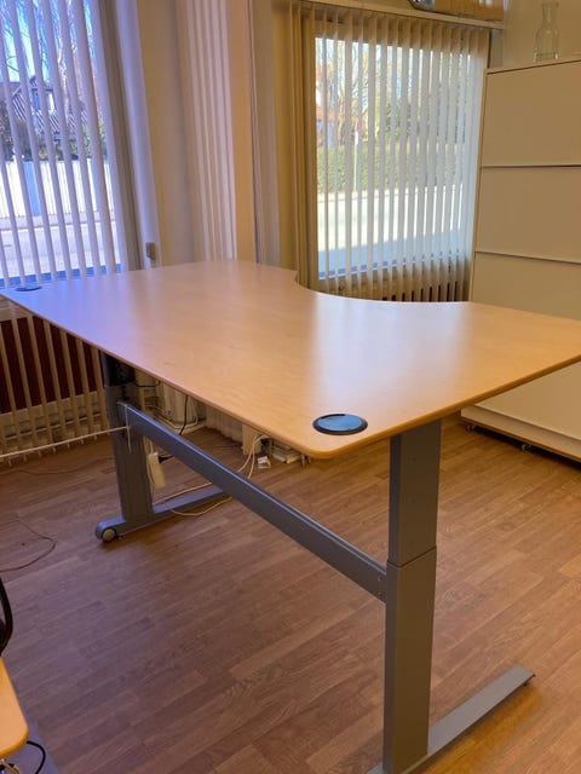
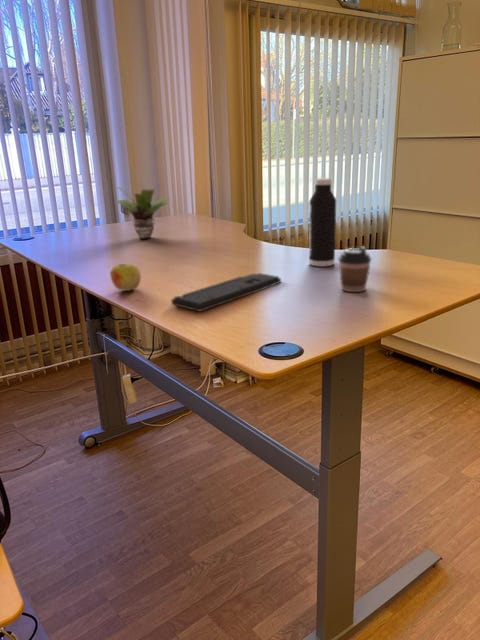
+ water bottle [308,177,337,267]
+ keyboard [170,272,282,312]
+ apple [109,263,142,292]
+ potted plant [114,185,171,240]
+ coffee cup [337,245,372,293]
